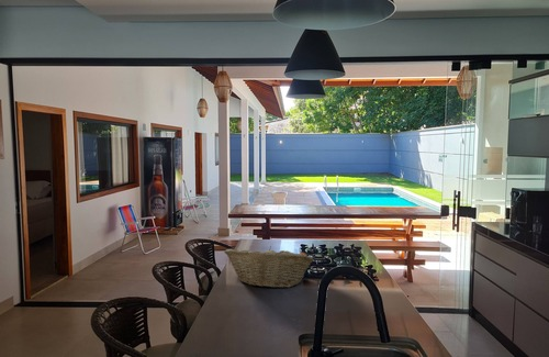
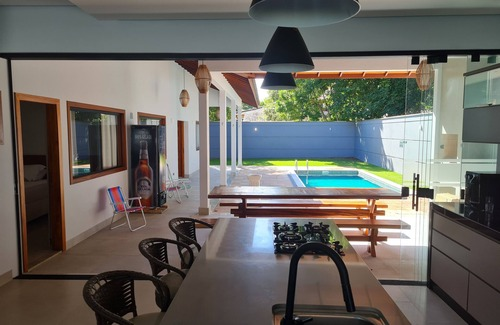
- fruit basket [223,245,314,289]
